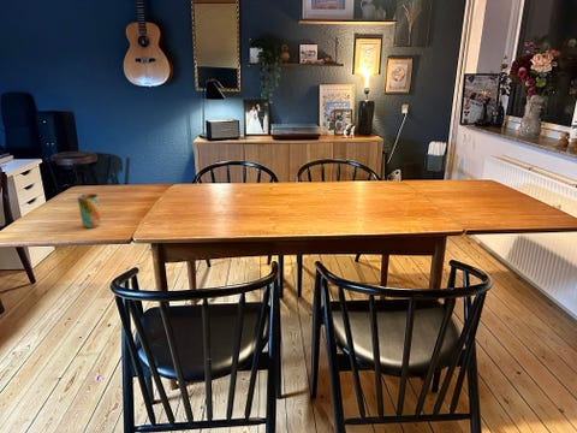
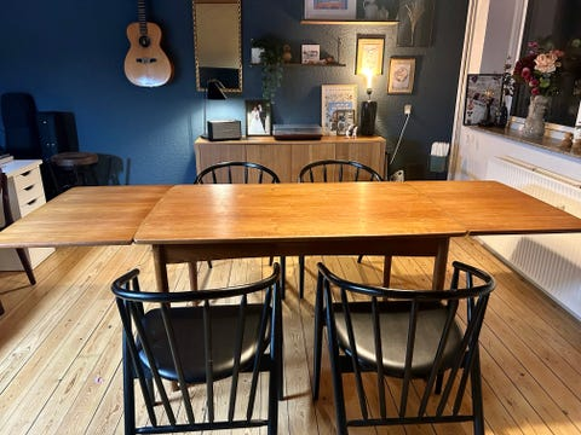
- cup [76,192,101,230]
